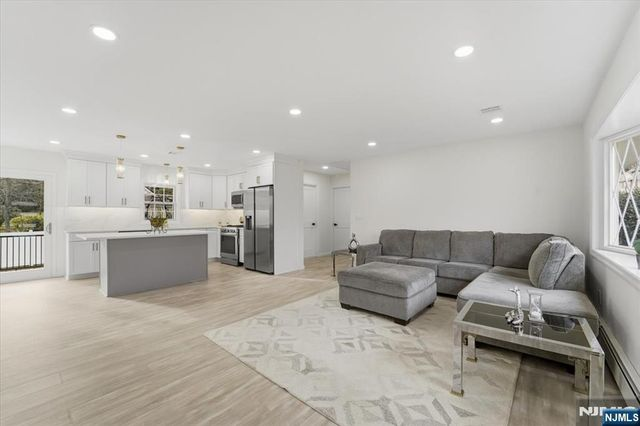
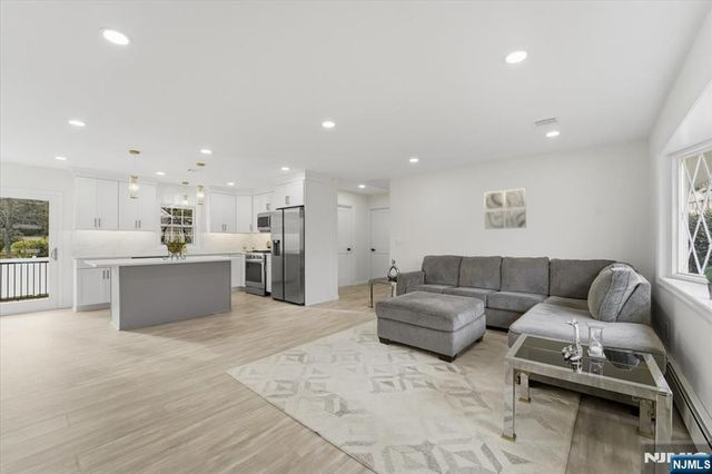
+ wall art [483,187,527,230]
